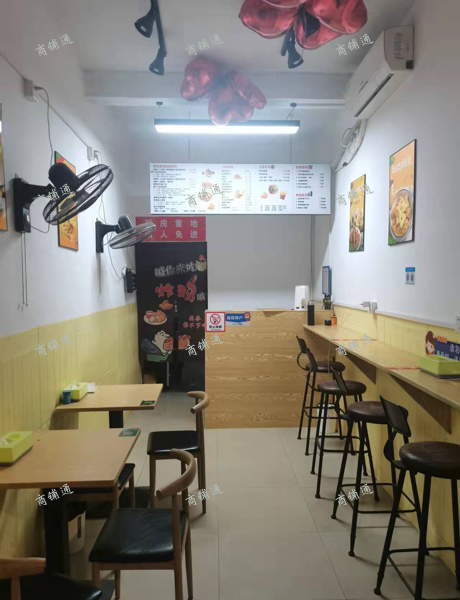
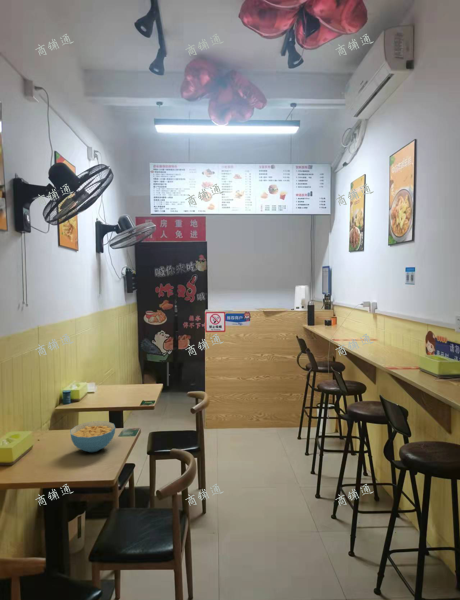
+ cereal bowl [69,420,116,453]
